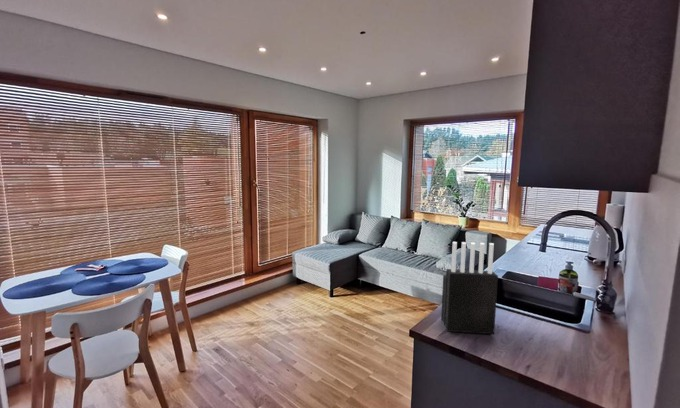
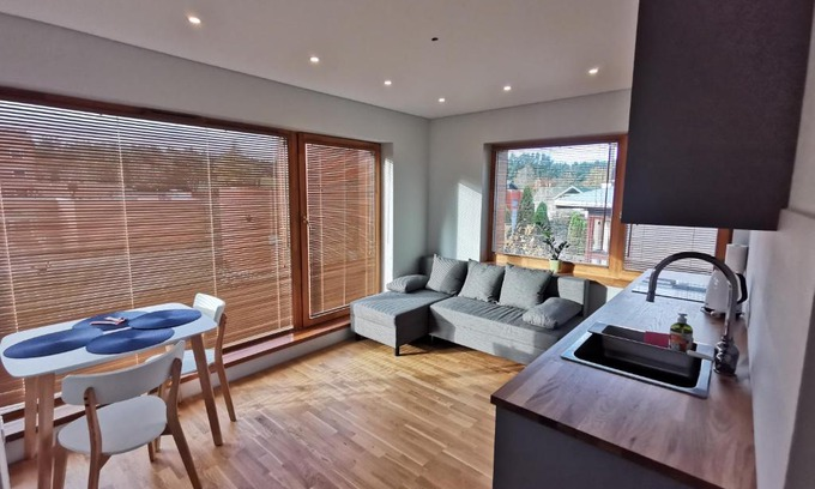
- knife block [440,241,499,335]
